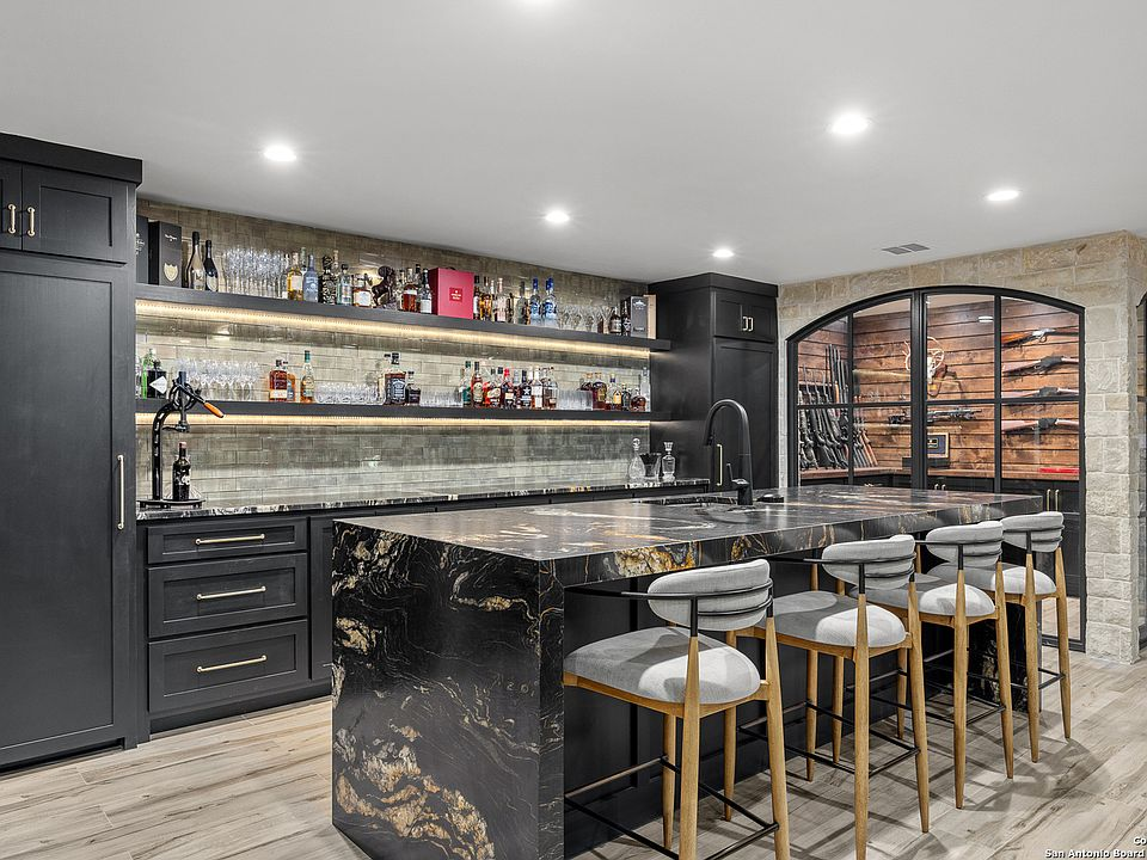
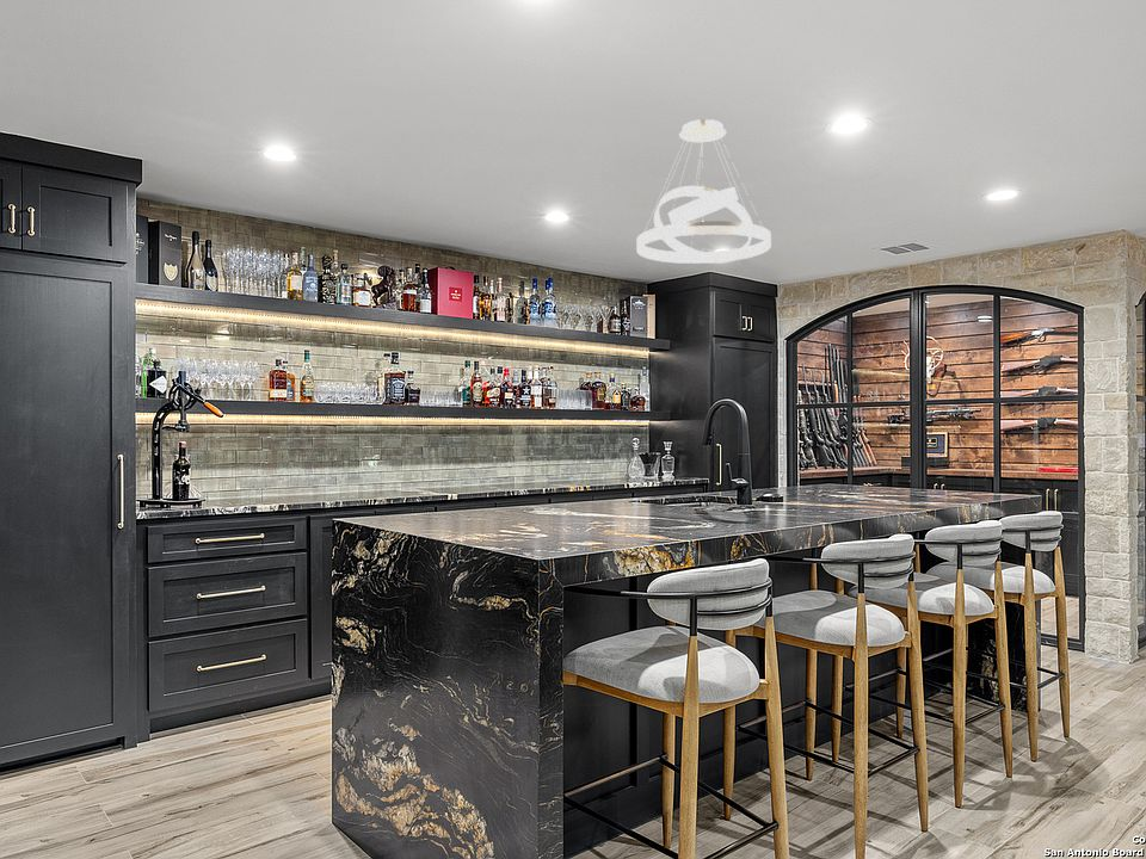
+ pendant light [635,118,772,265]
